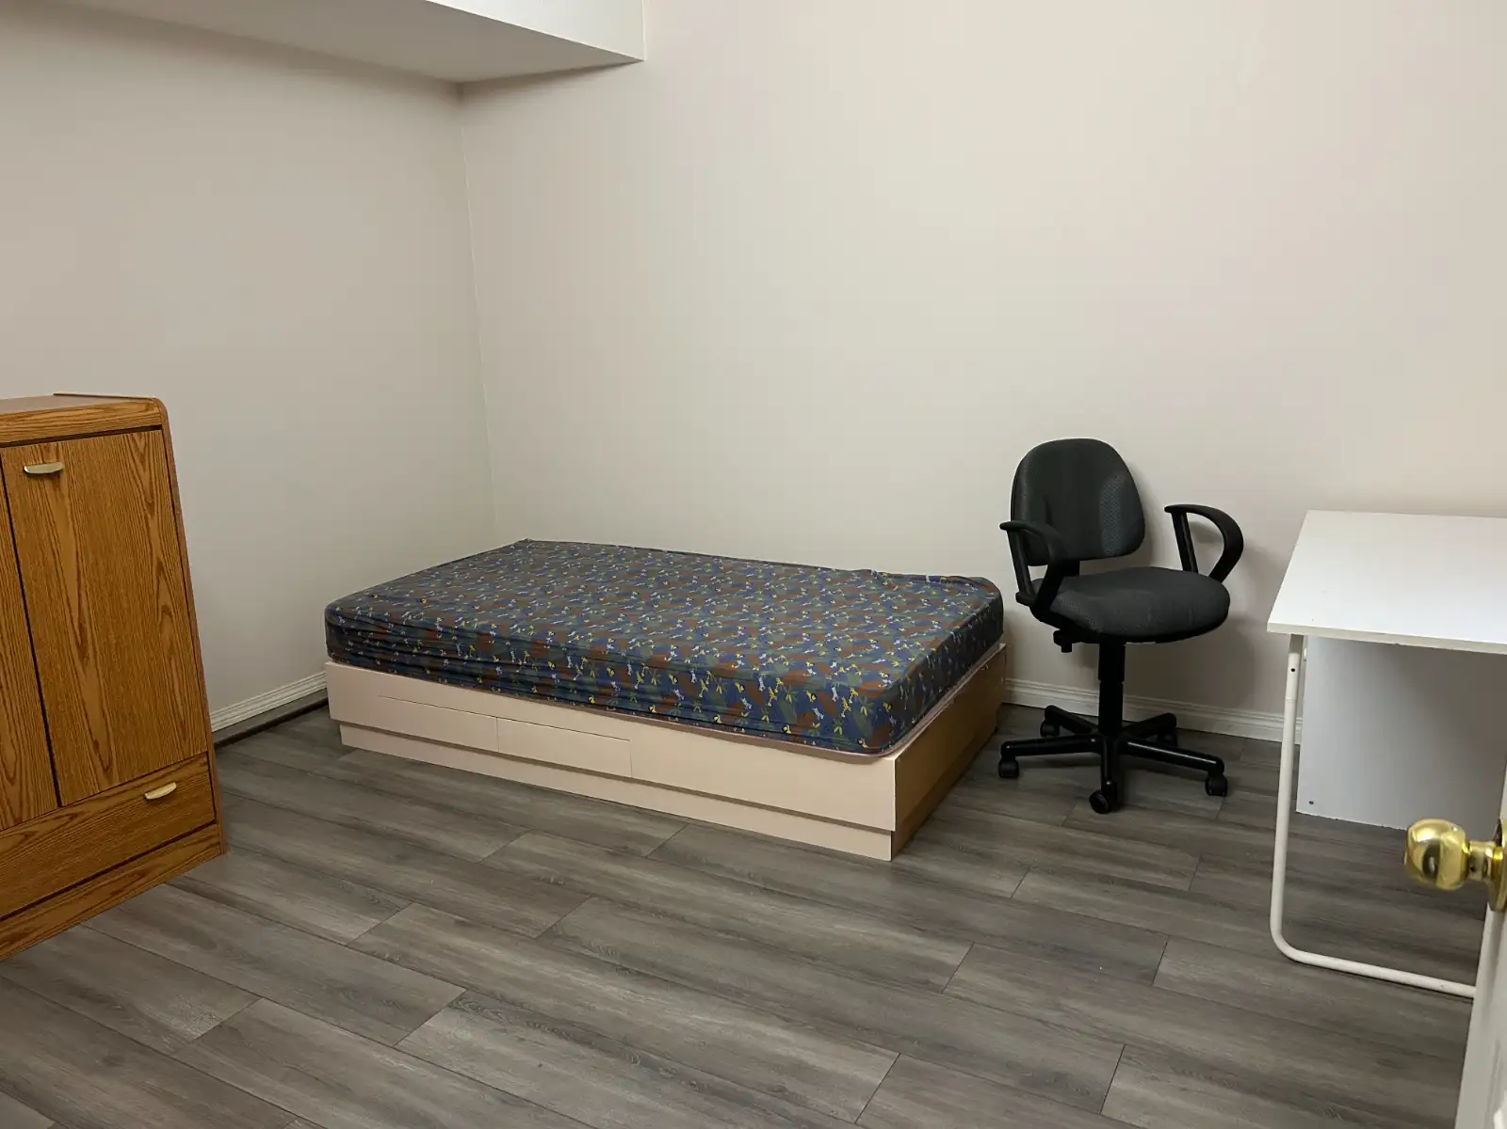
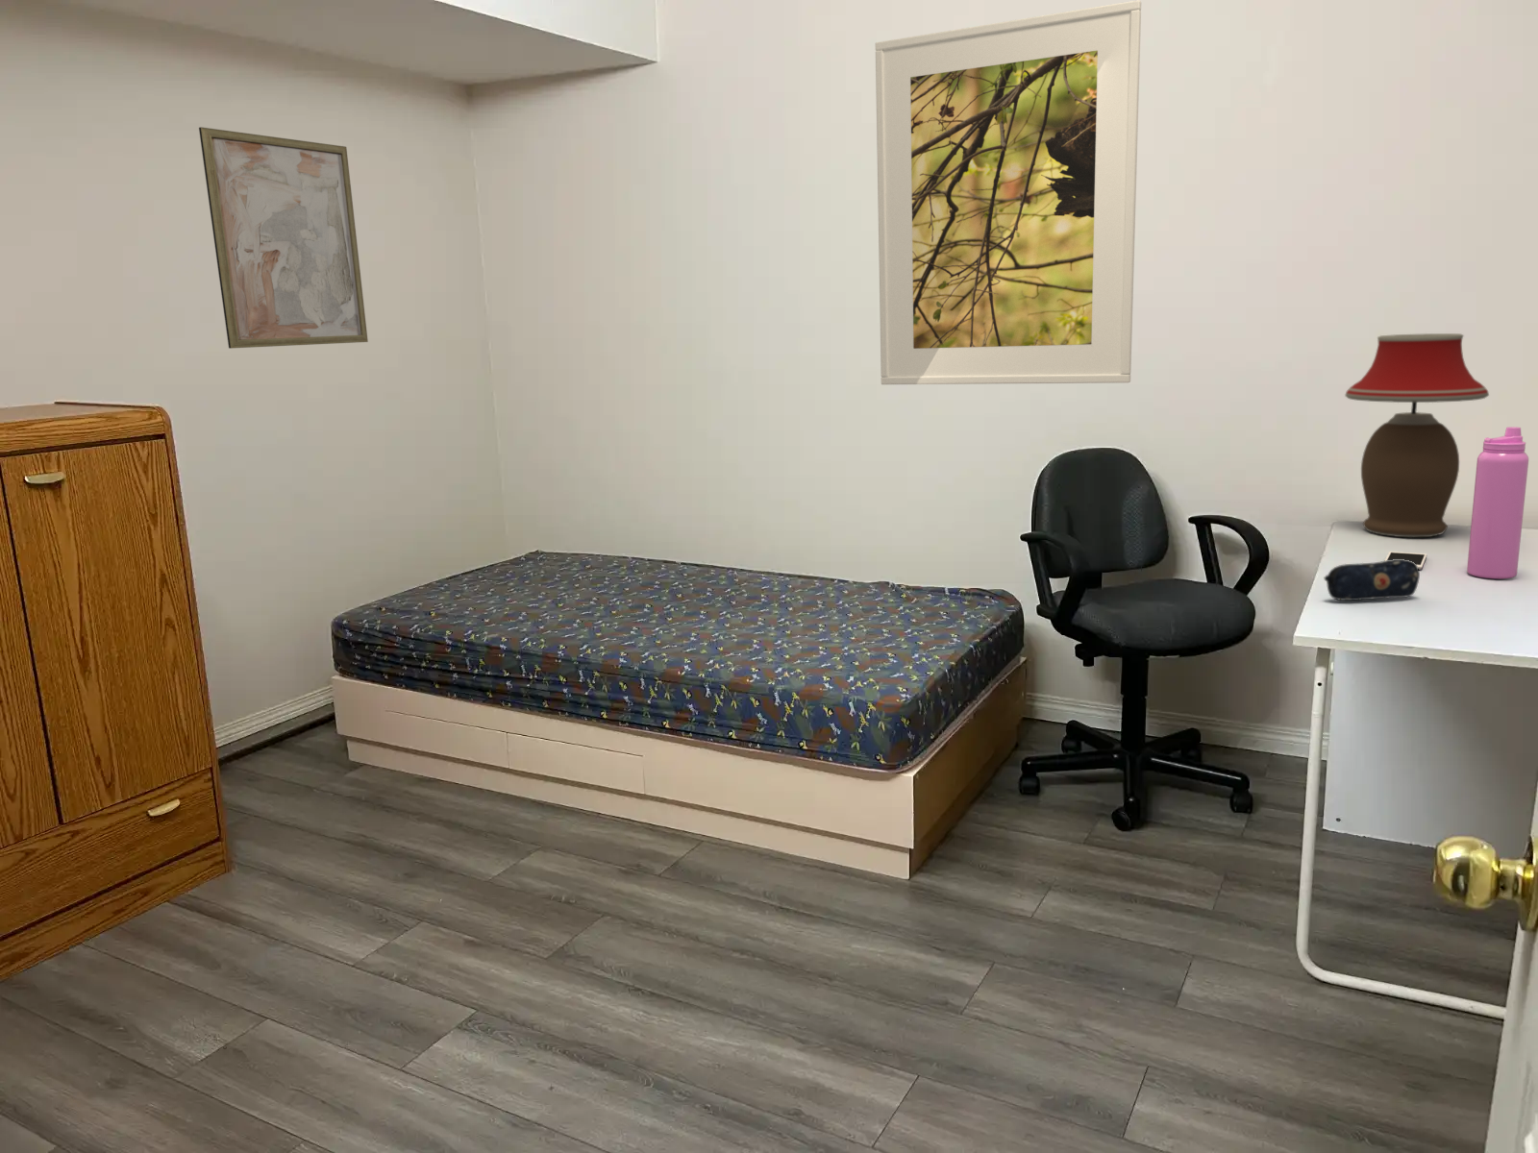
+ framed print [874,0,1142,385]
+ water bottle [1465,425,1530,579]
+ cell phone [1383,551,1428,570]
+ wall art [199,126,369,350]
+ pencil case [1322,560,1421,602]
+ table lamp [1344,332,1490,538]
